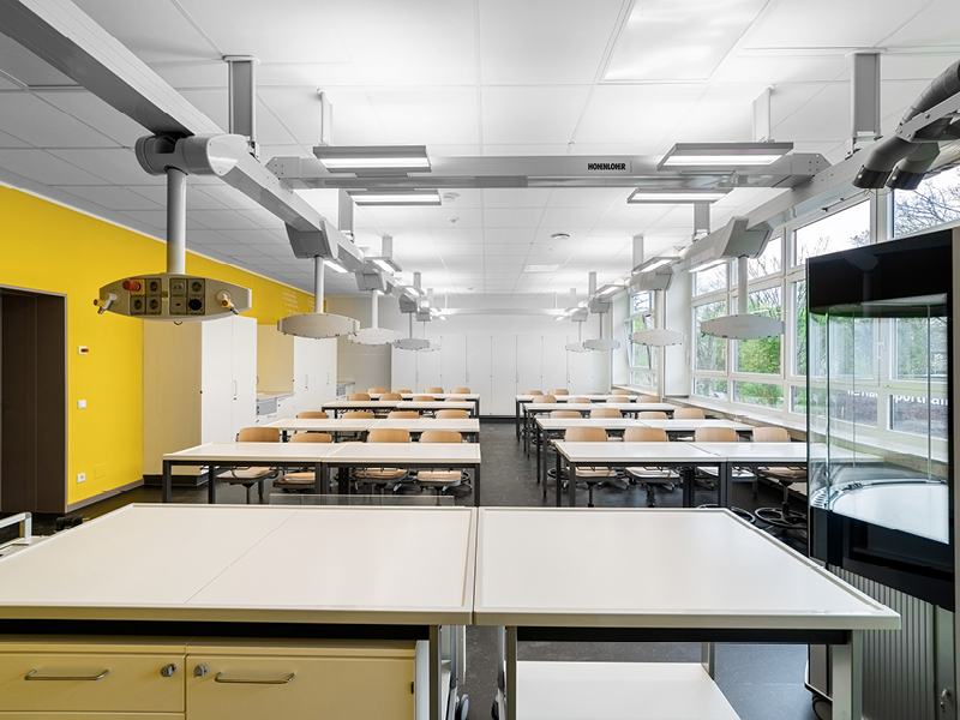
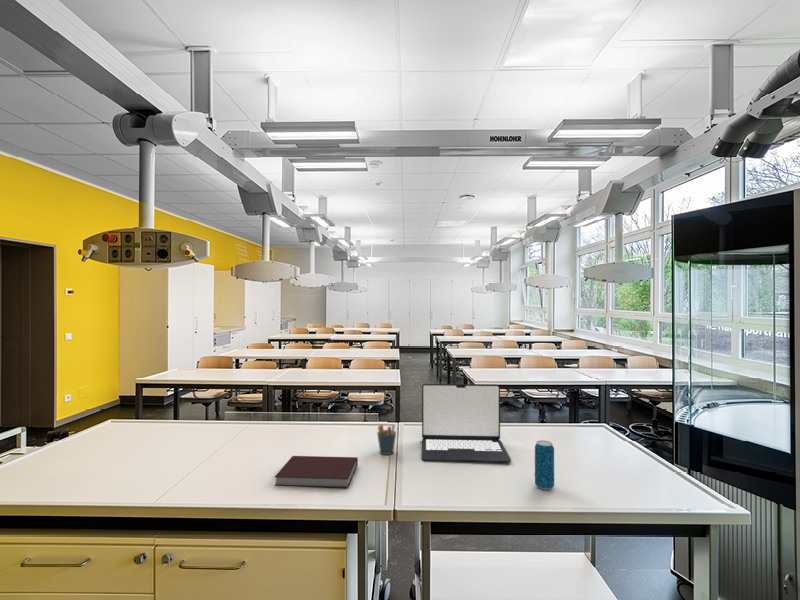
+ beverage can [534,439,555,491]
+ notebook [274,455,359,489]
+ laptop [421,383,512,464]
+ pen holder [376,423,397,456]
